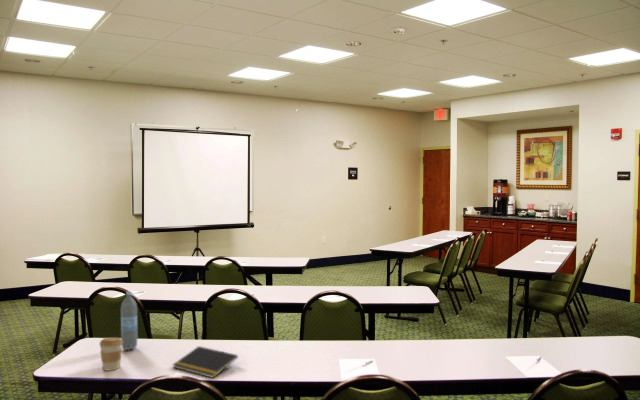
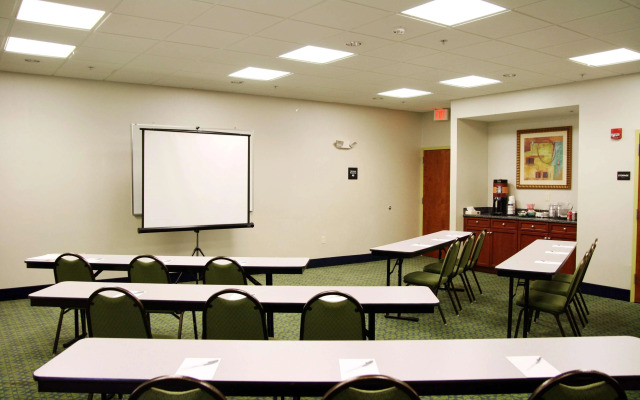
- coffee cup [98,336,123,371]
- water bottle [120,290,139,351]
- notepad [172,345,239,379]
